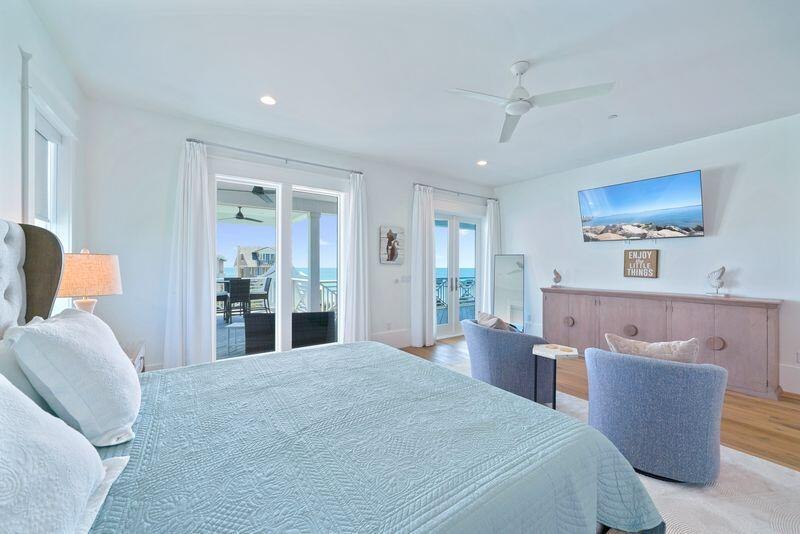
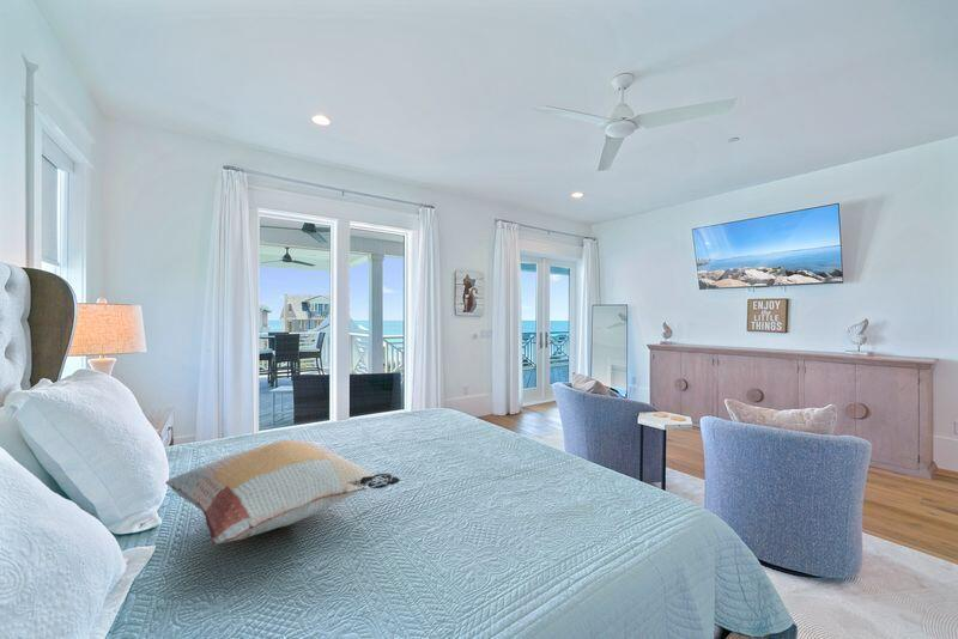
+ decorative pillow [164,438,401,546]
